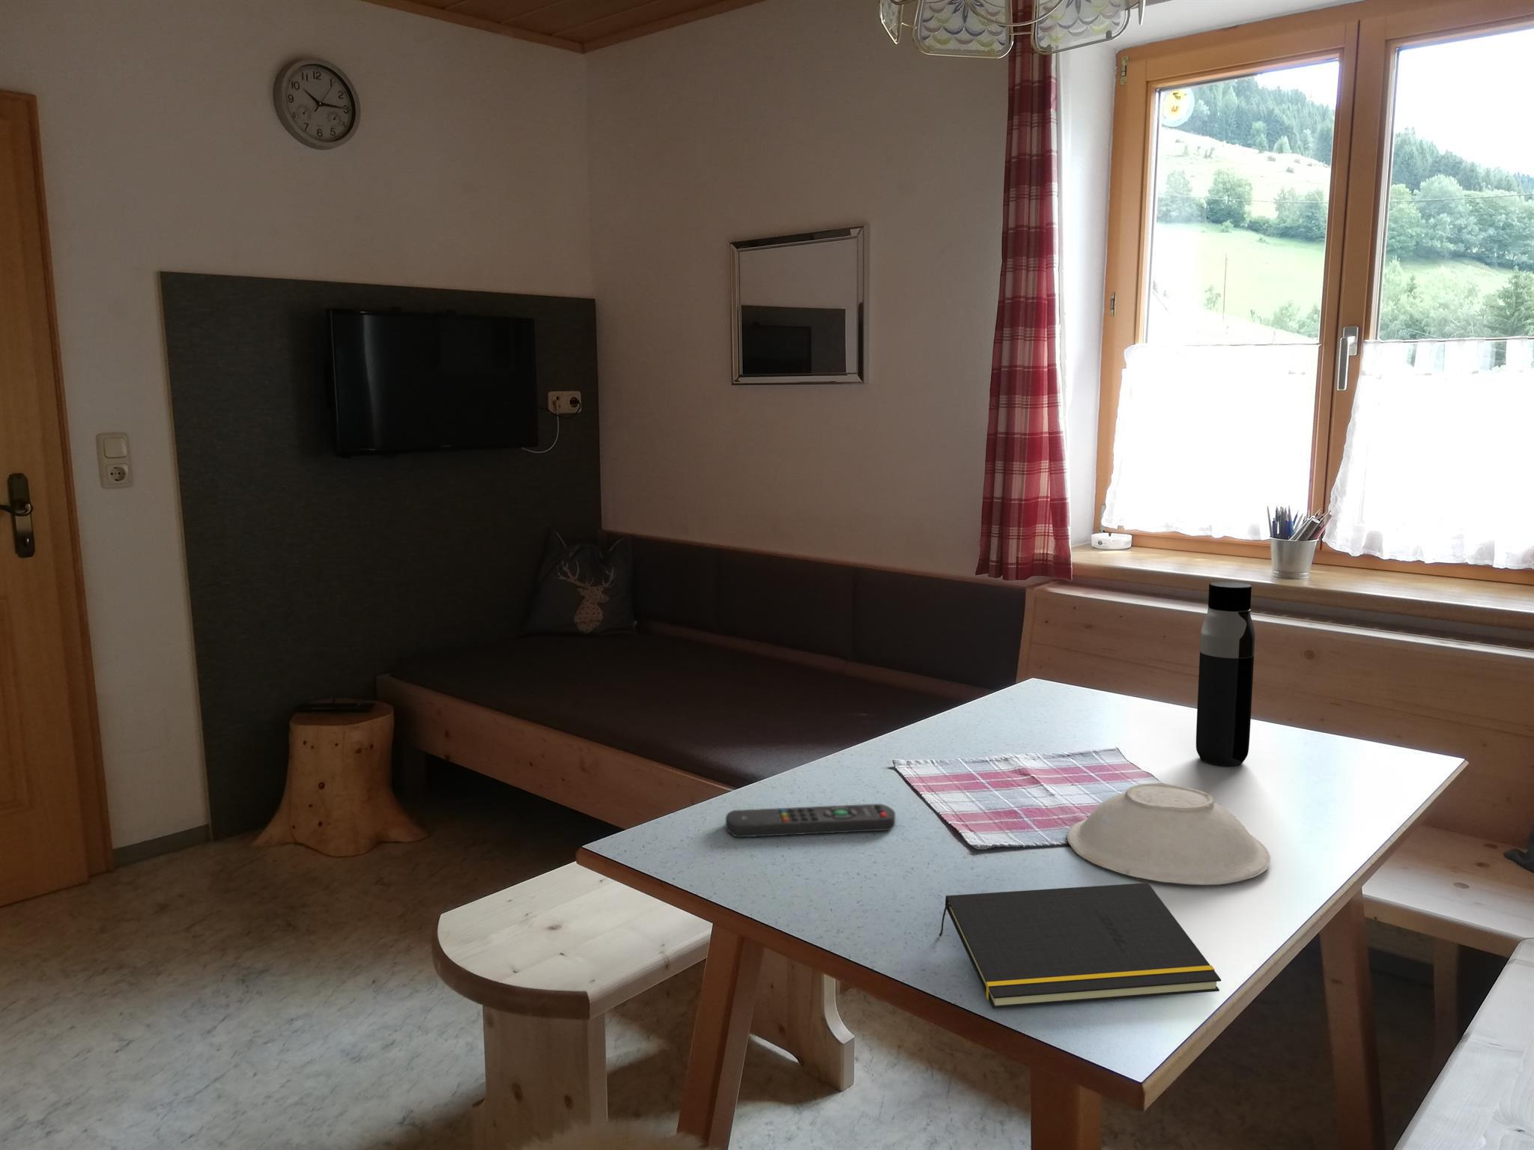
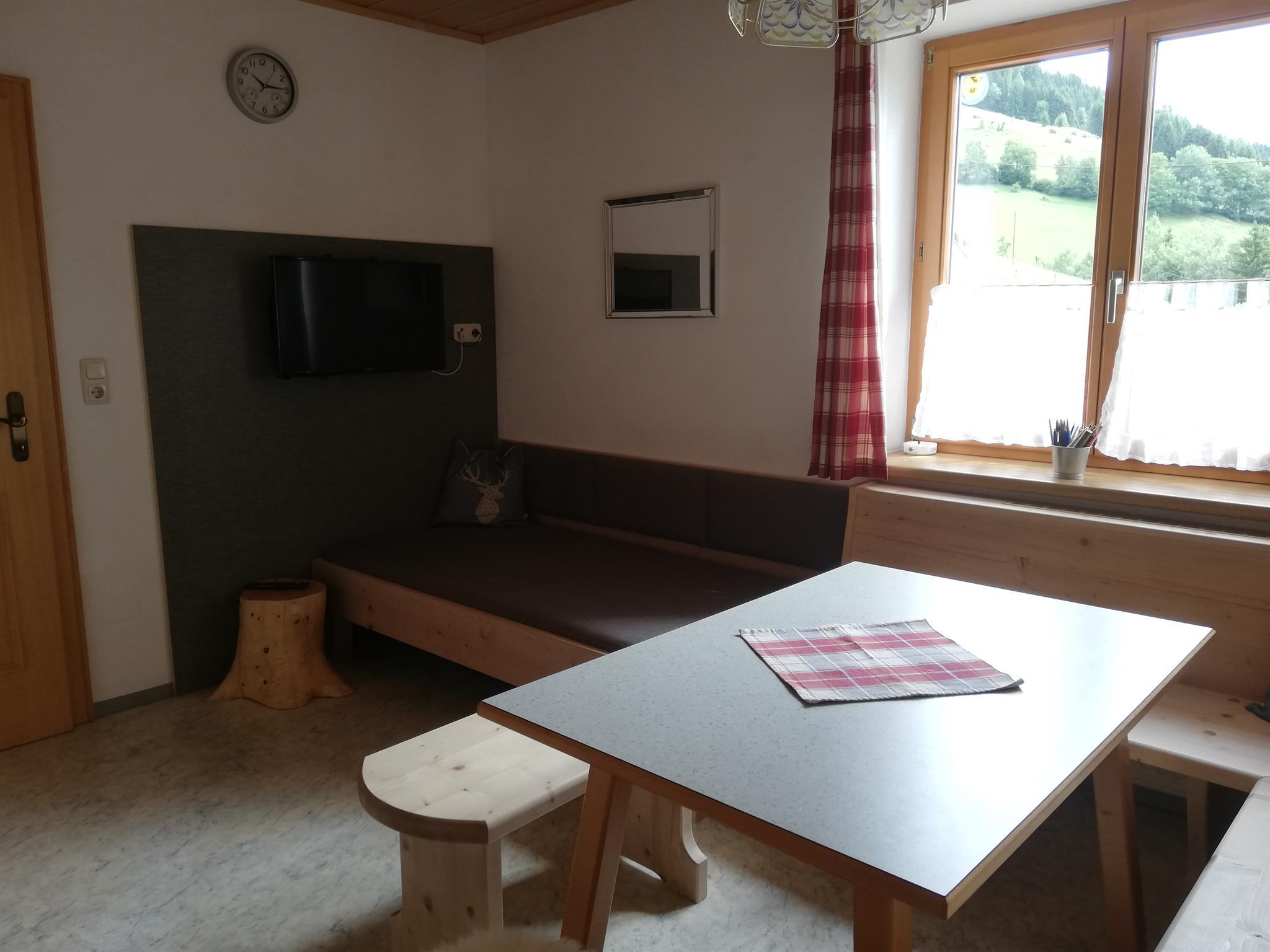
- water bottle [1196,581,1256,767]
- notepad [939,882,1221,1009]
- bowl [1067,783,1271,885]
- remote control [725,803,896,838]
